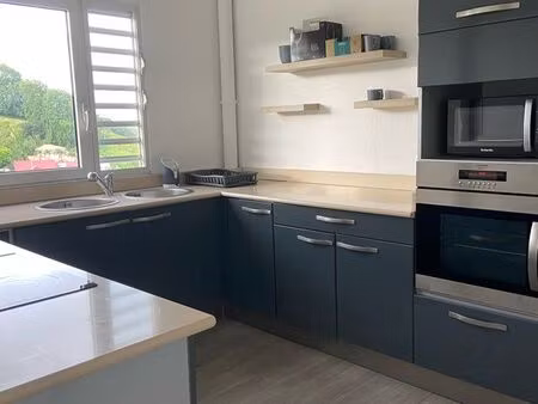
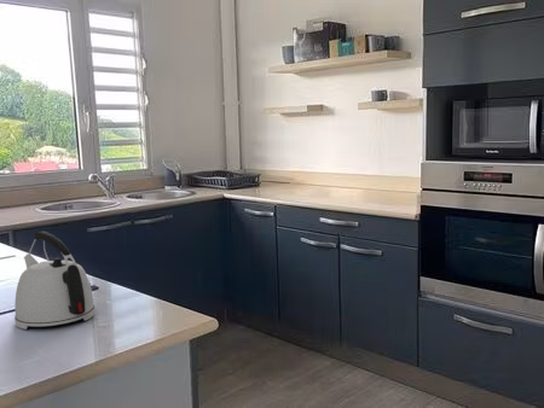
+ kettle [13,231,97,331]
